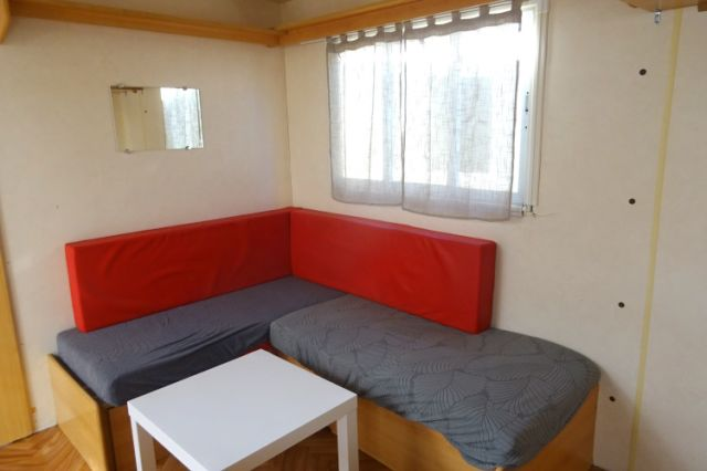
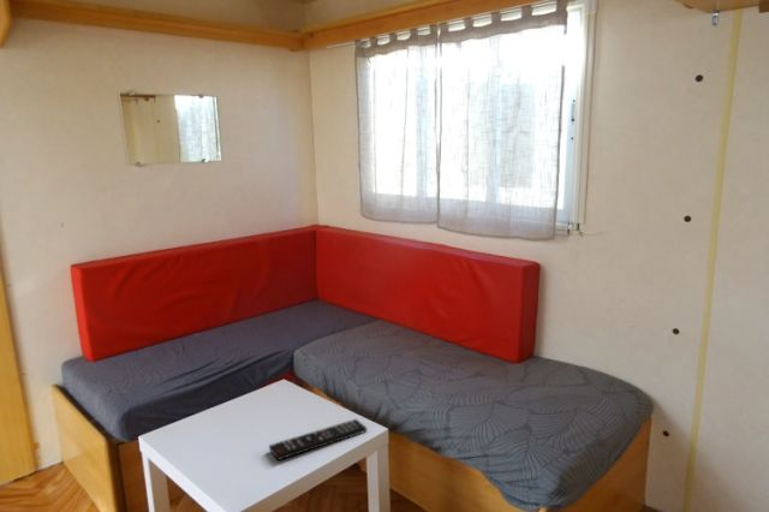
+ remote control [268,418,368,462]
